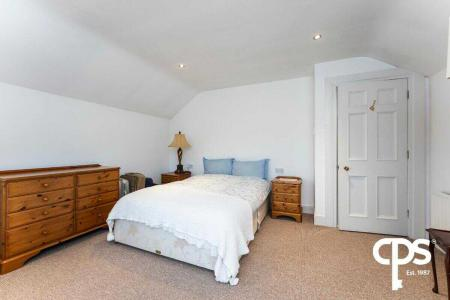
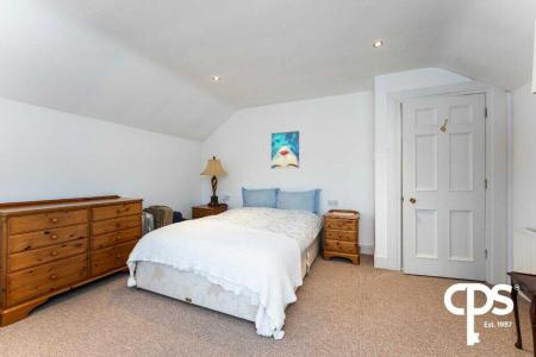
+ wall art [270,130,300,170]
